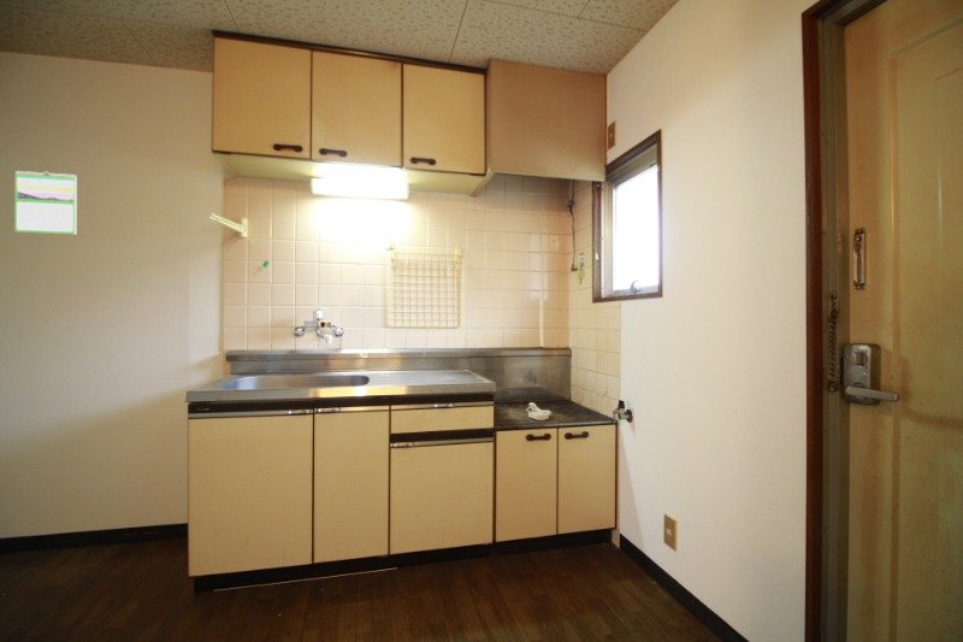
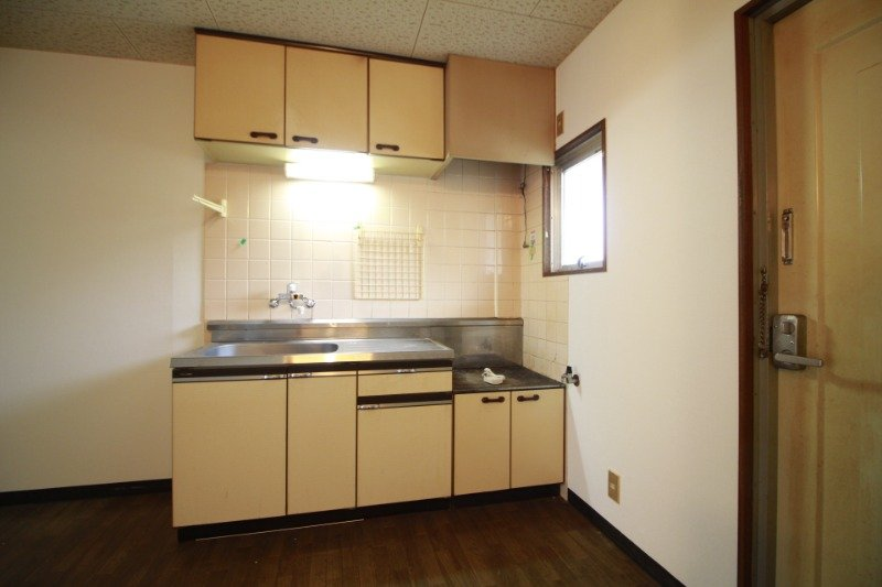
- calendar [13,170,78,236]
